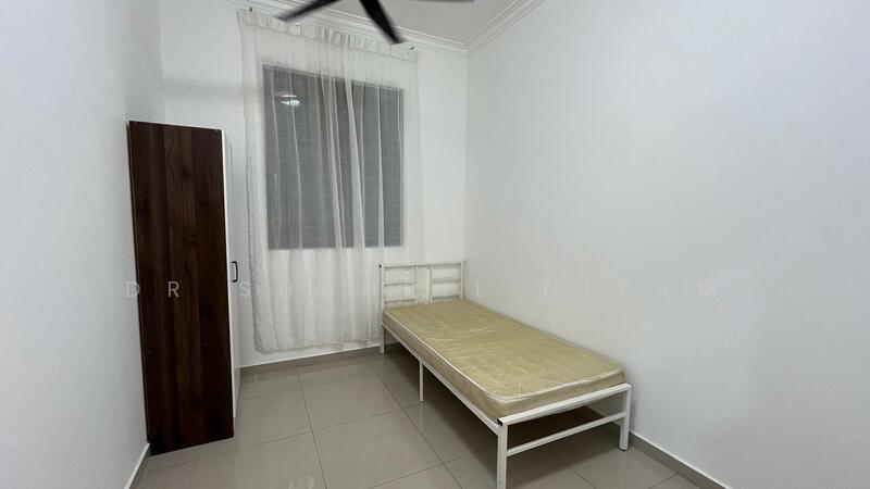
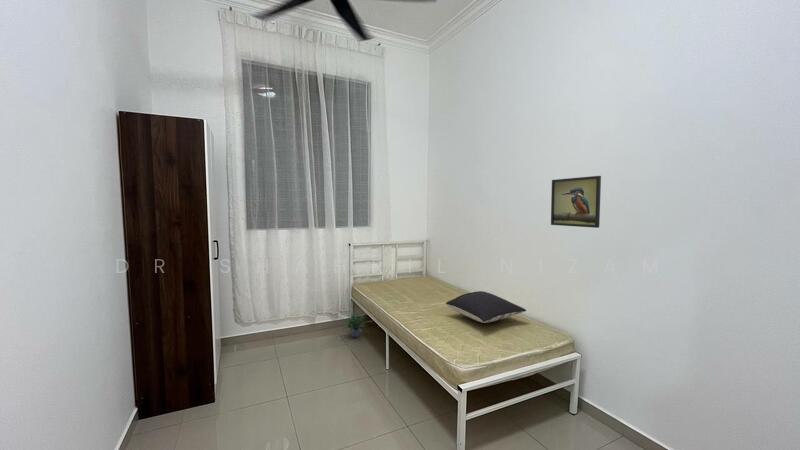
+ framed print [550,175,602,229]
+ pillow [445,290,527,324]
+ potted plant [337,308,374,338]
